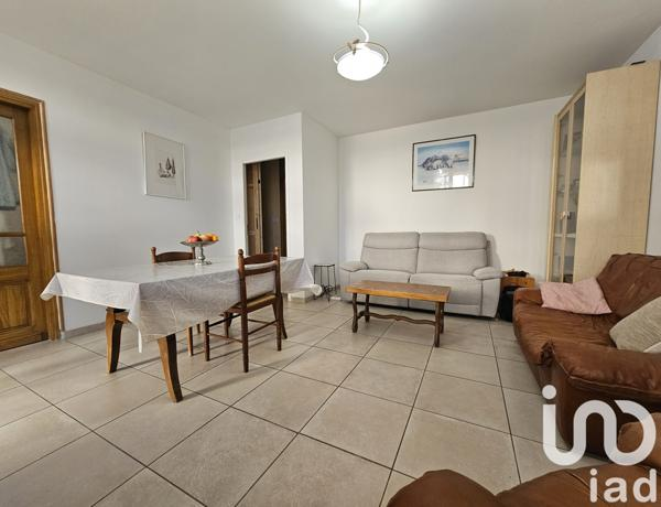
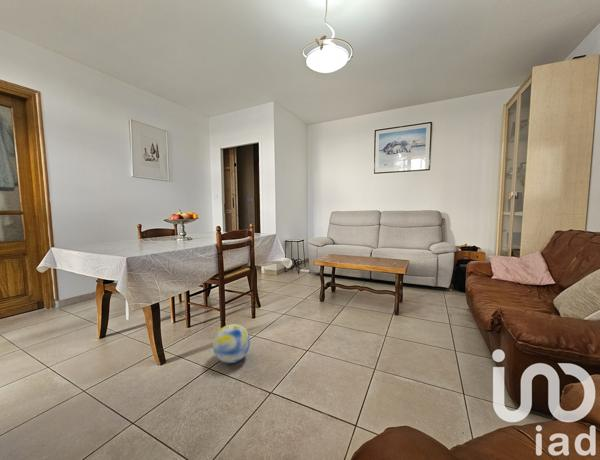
+ ball [212,323,251,364]
